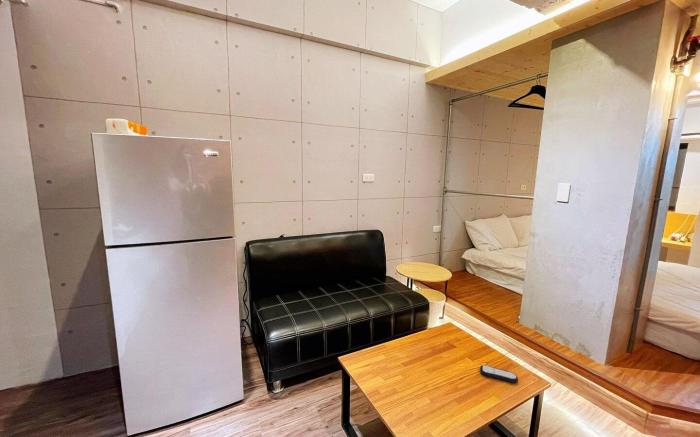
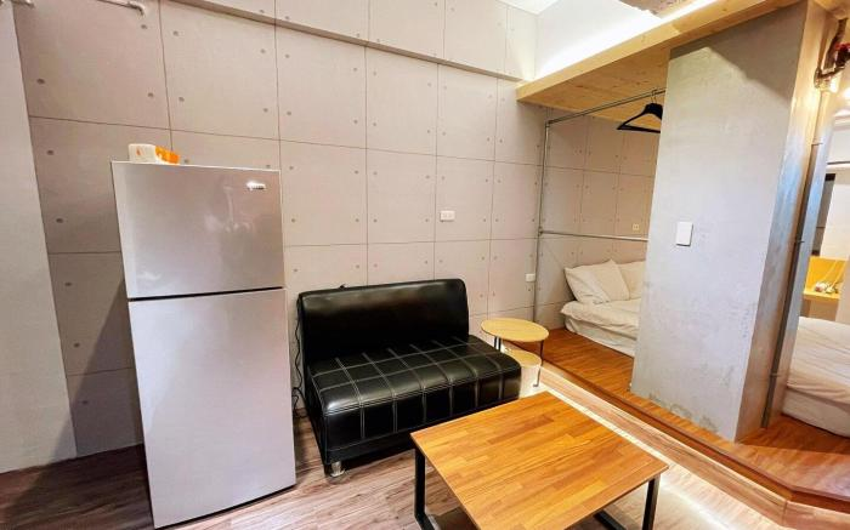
- remote control [479,364,519,384]
